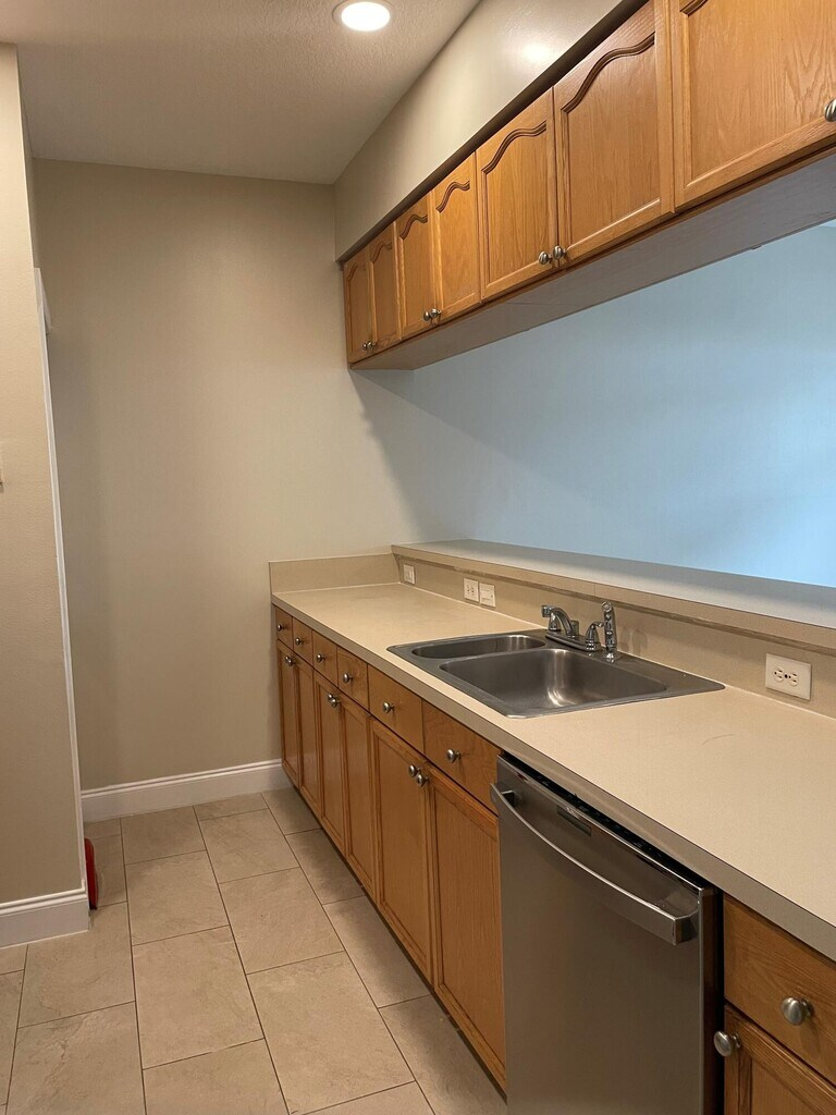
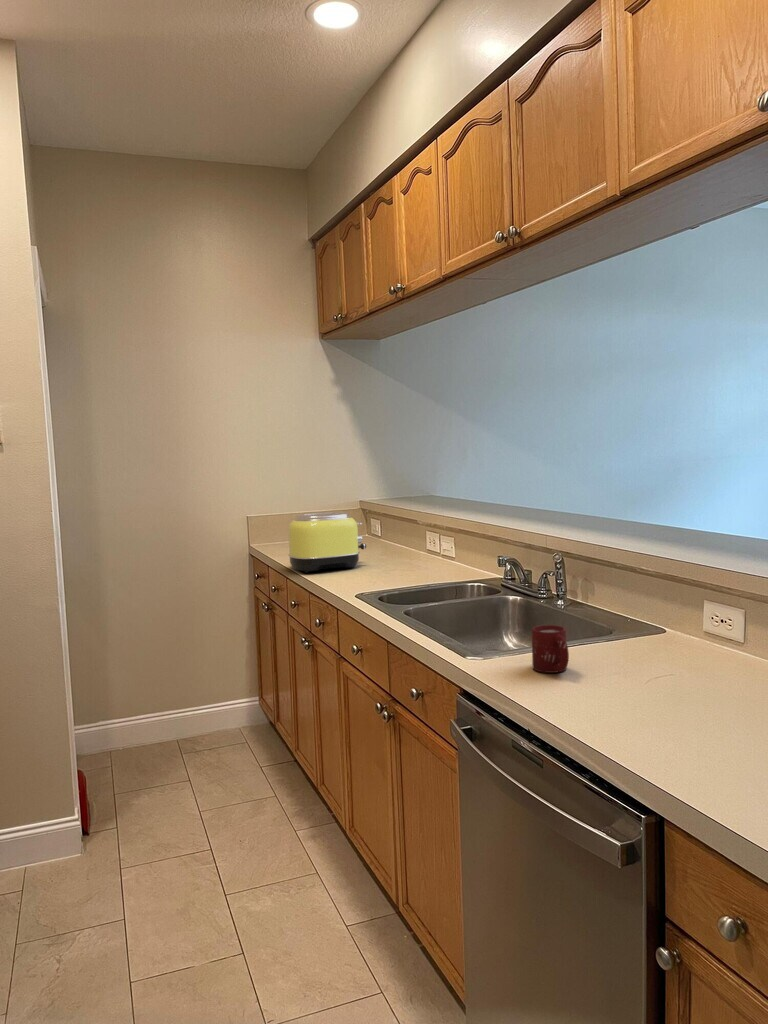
+ cup [531,624,570,674]
+ toaster [287,511,367,574]
